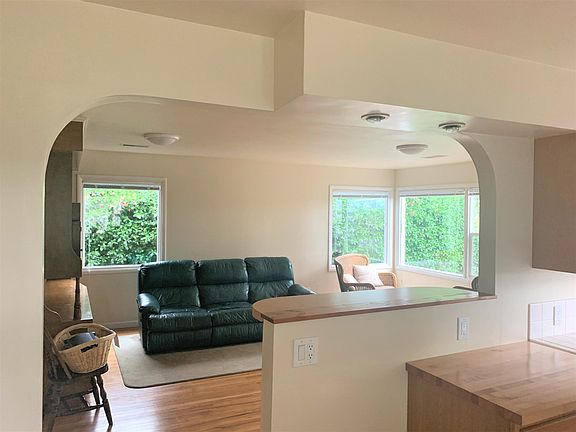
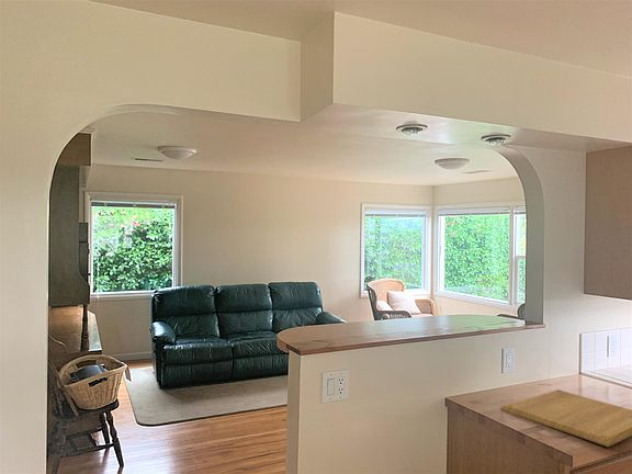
+ chopping board [499,388,632,448]
